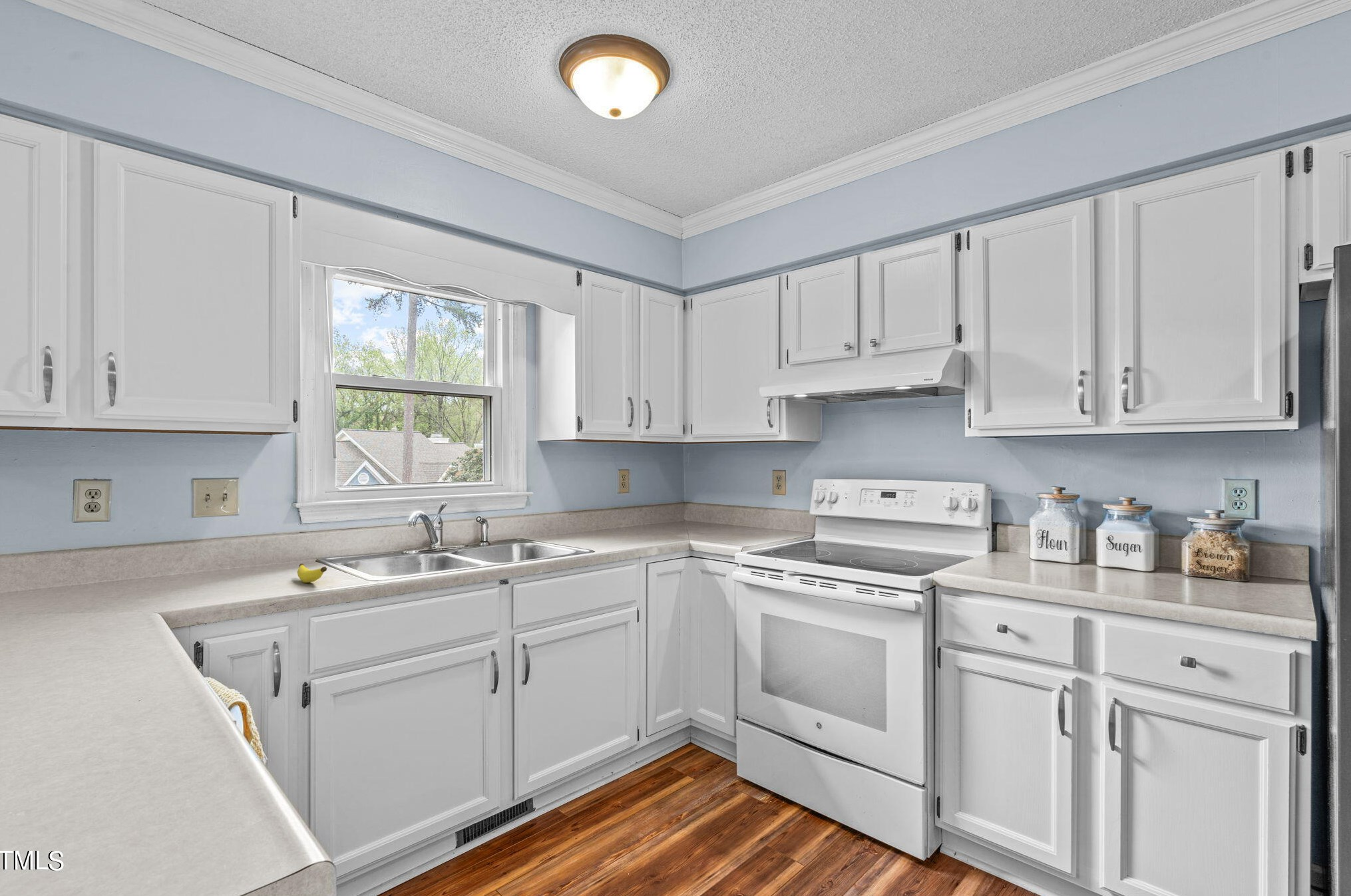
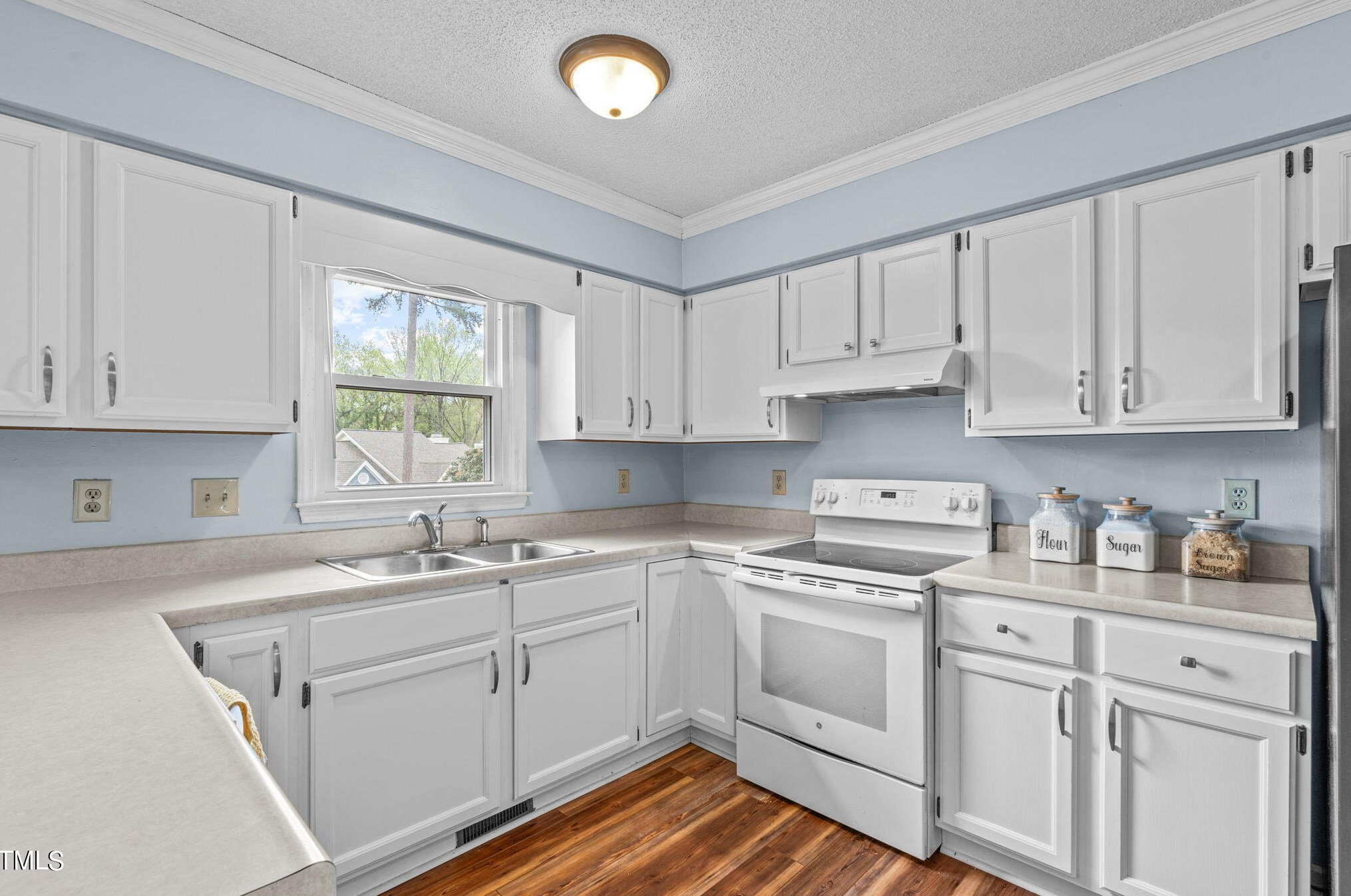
- banana [297,563,327,583]
